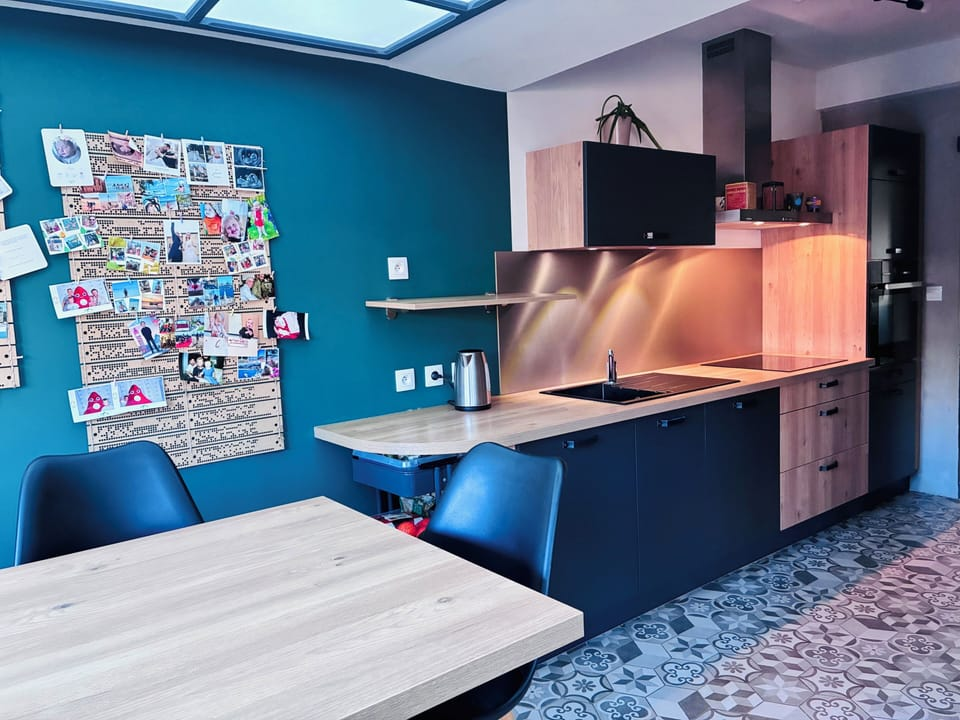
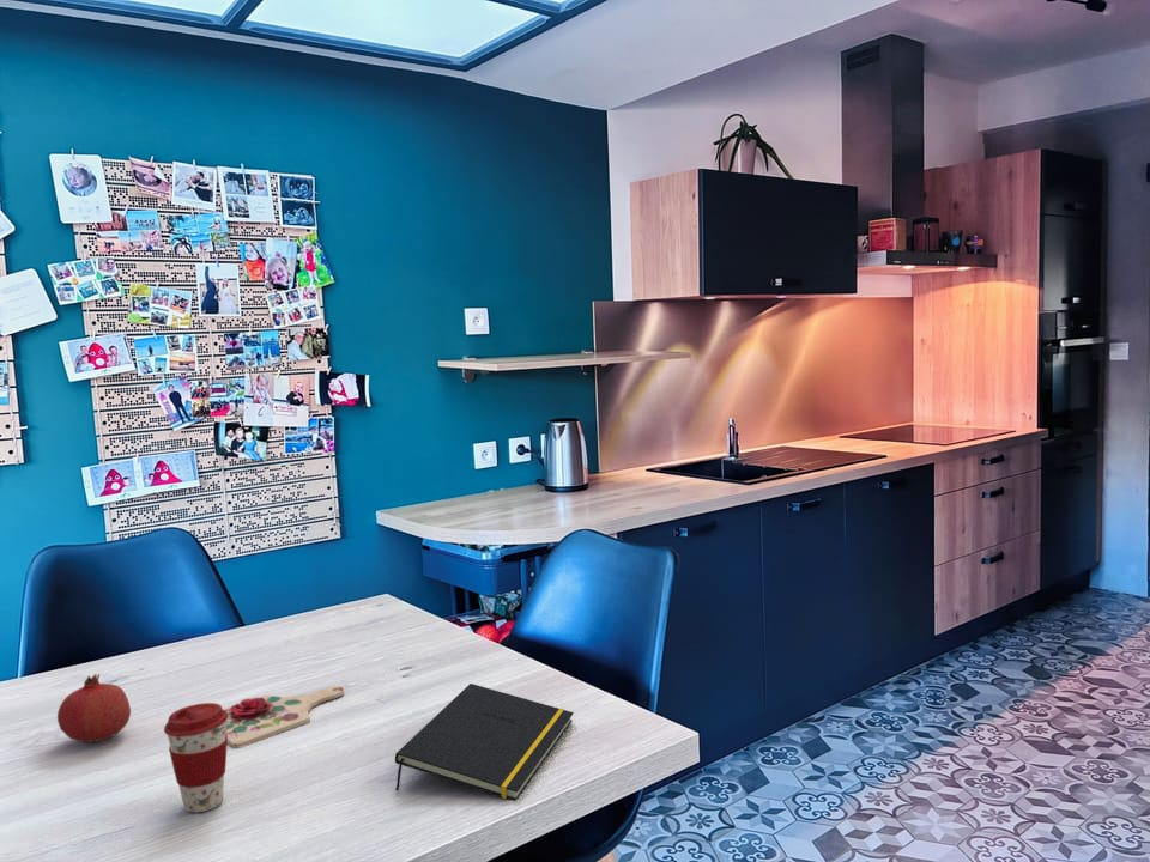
+ coffee cup [163,702,229,813]
+ cutting board [223,685,345,749]
+ fruit [56,673,132,743]
+ notepad [394,682,575,802]
